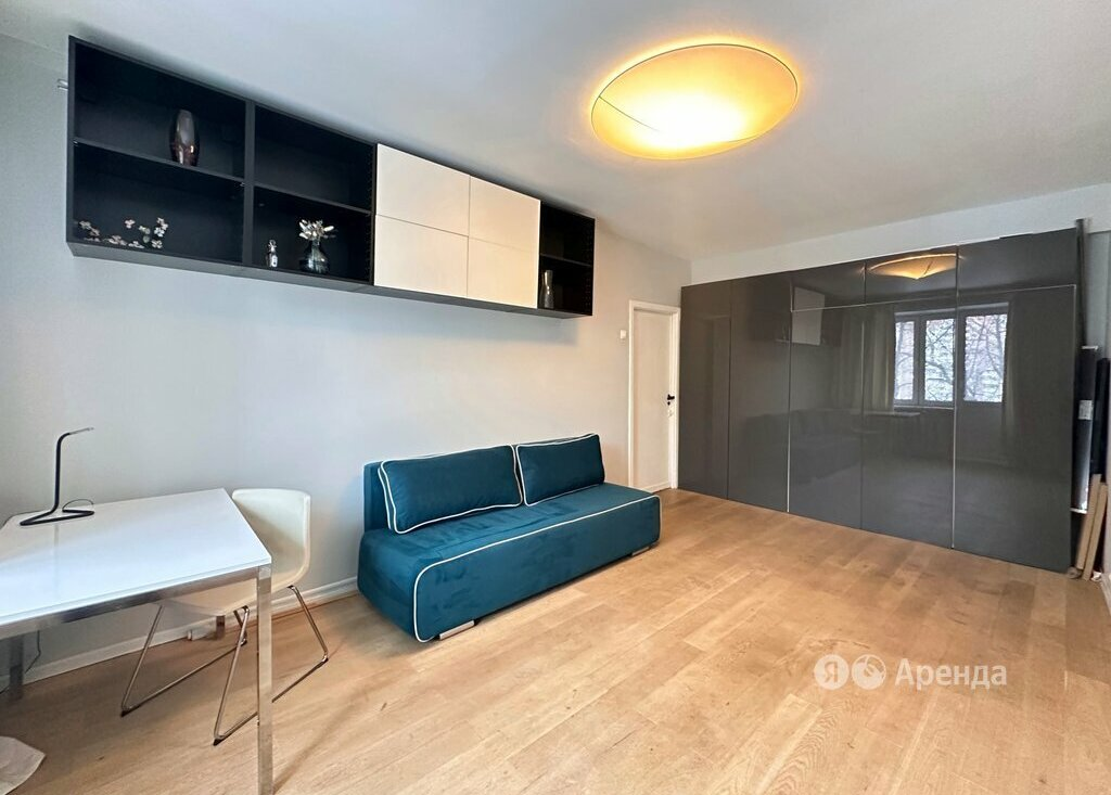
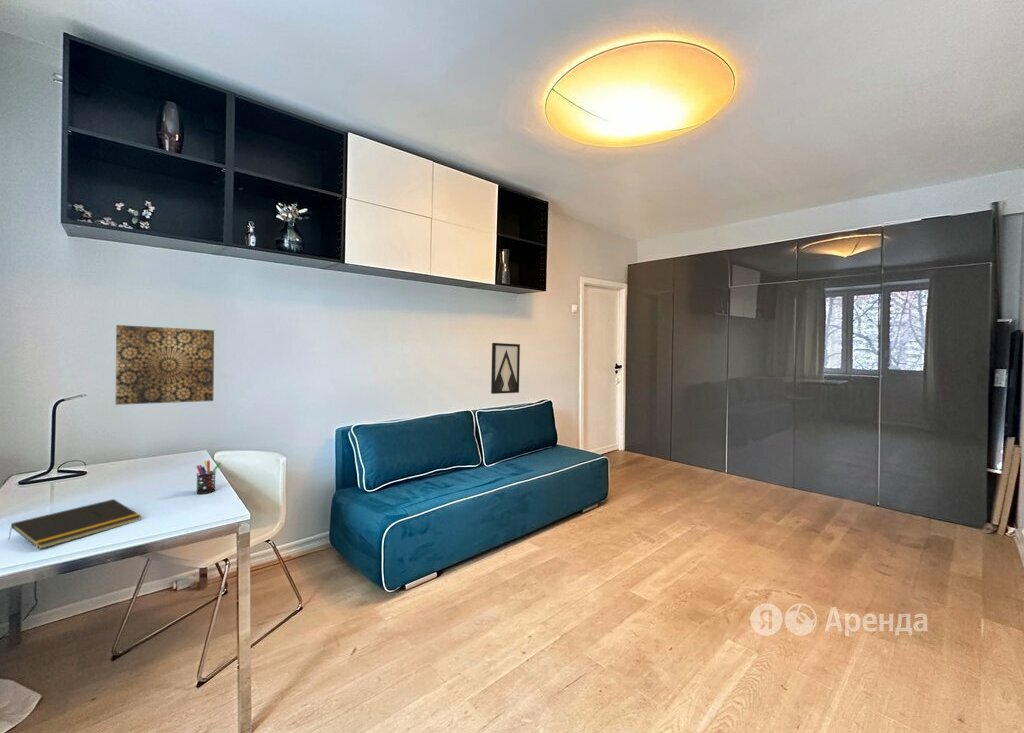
+ wall art [115,324,215,406]
+ notepad [7,498,143,550]
+ wall art [490,342,521,395]
+ pen holder [195,460,222,495]
